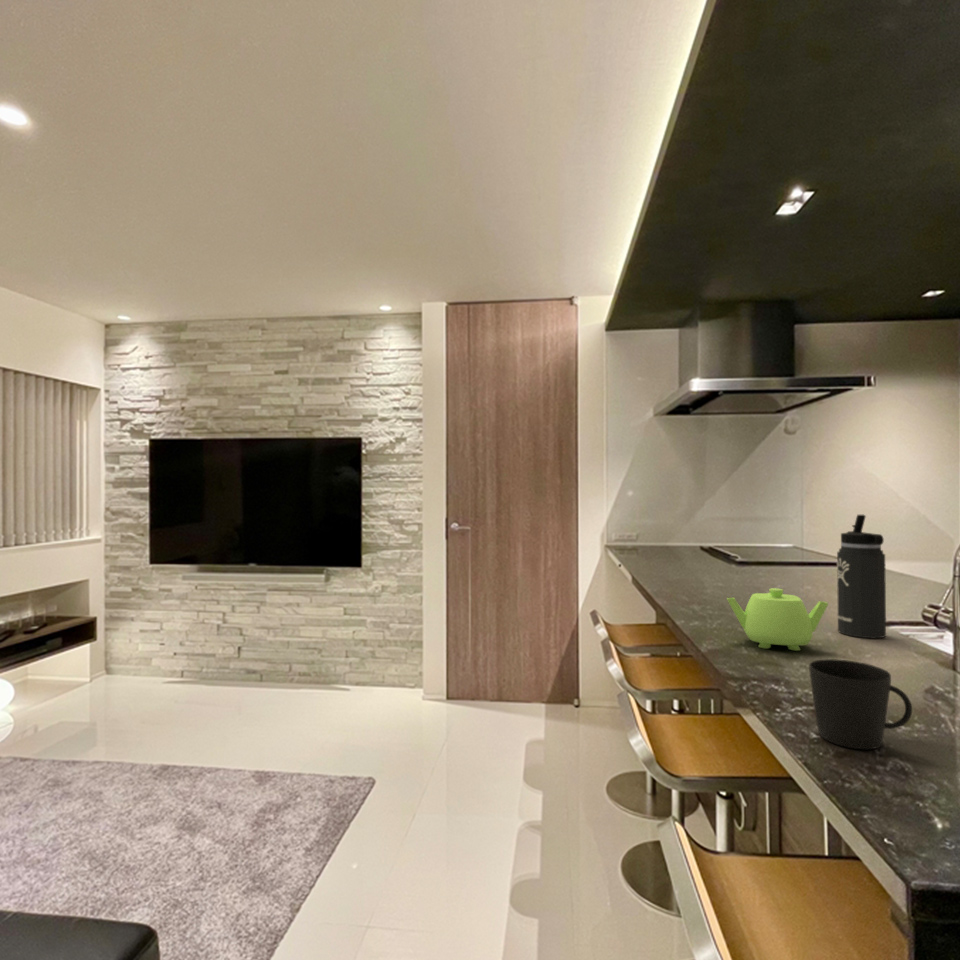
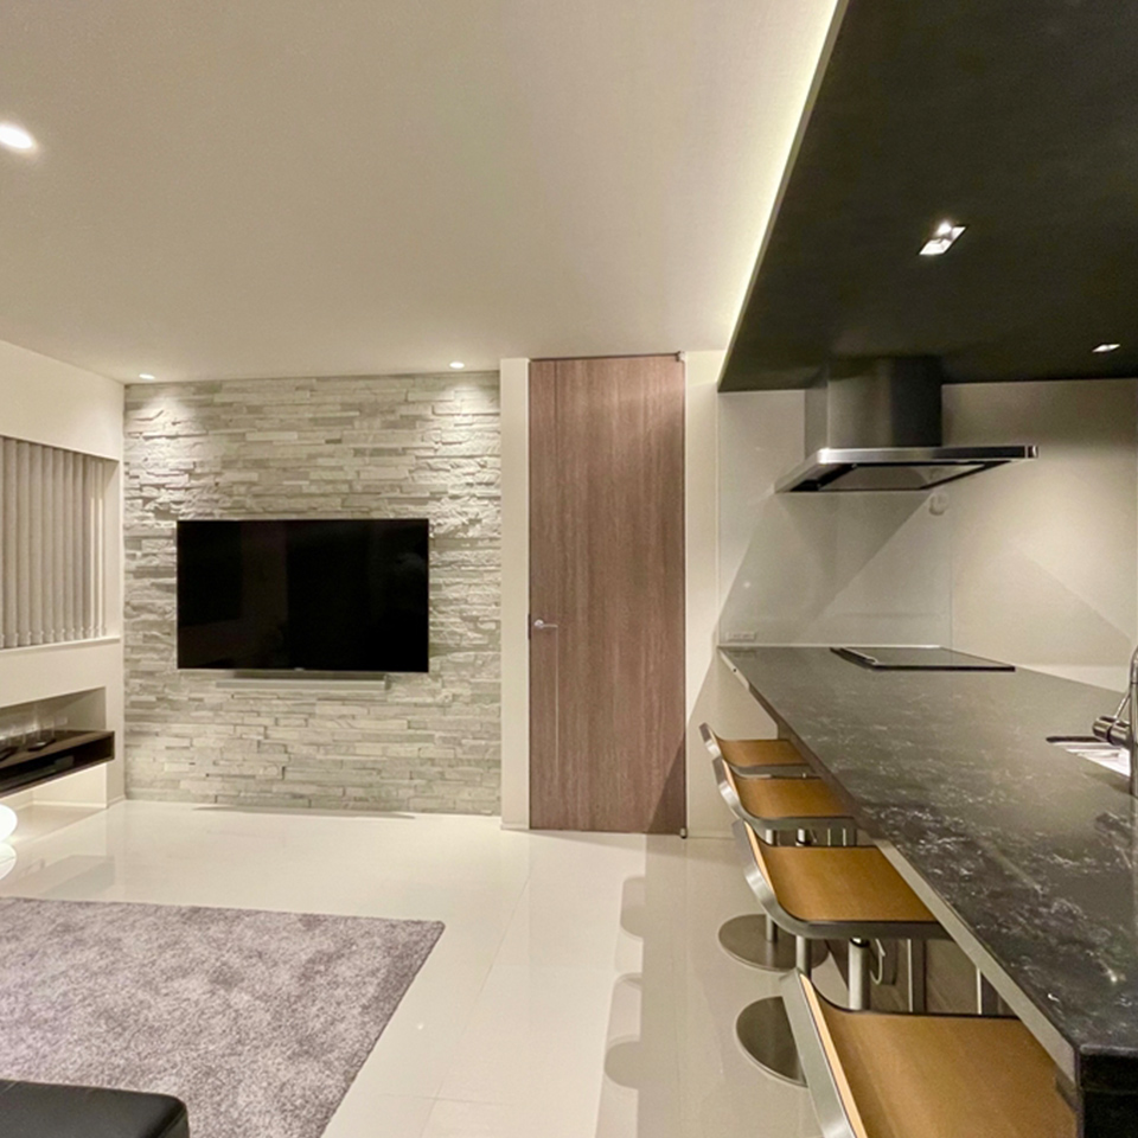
- thermos bottle [836,514,888,639]
- cup [808,658,913,750]
- teapot [726,587,829,652]
